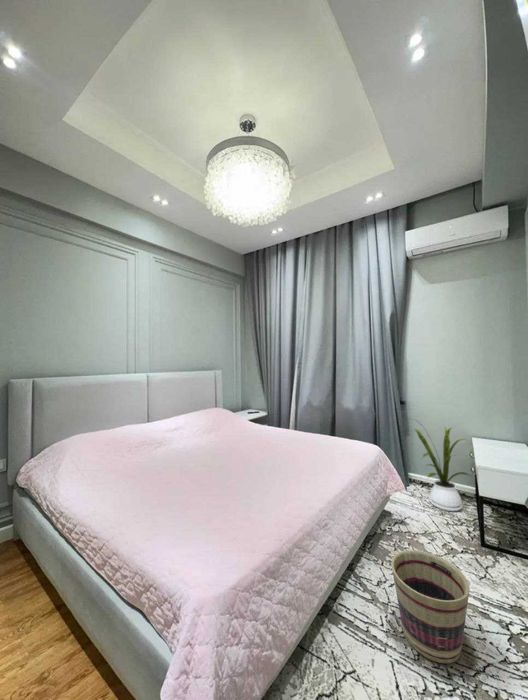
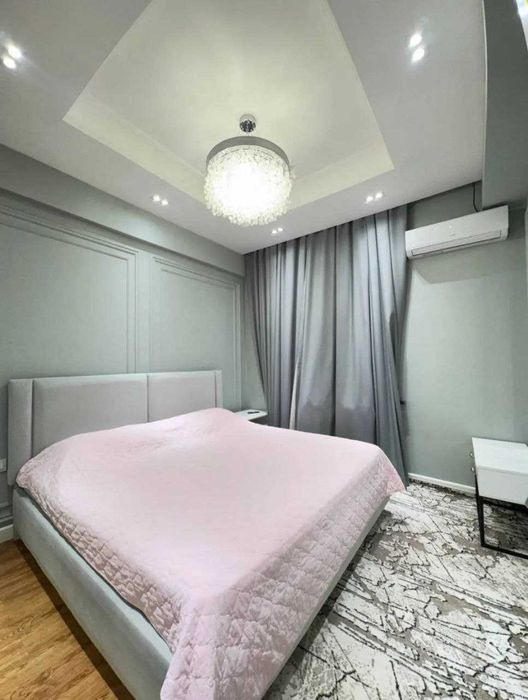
- house plant [409,417,474,512]
- basket [390,549,471,664]
